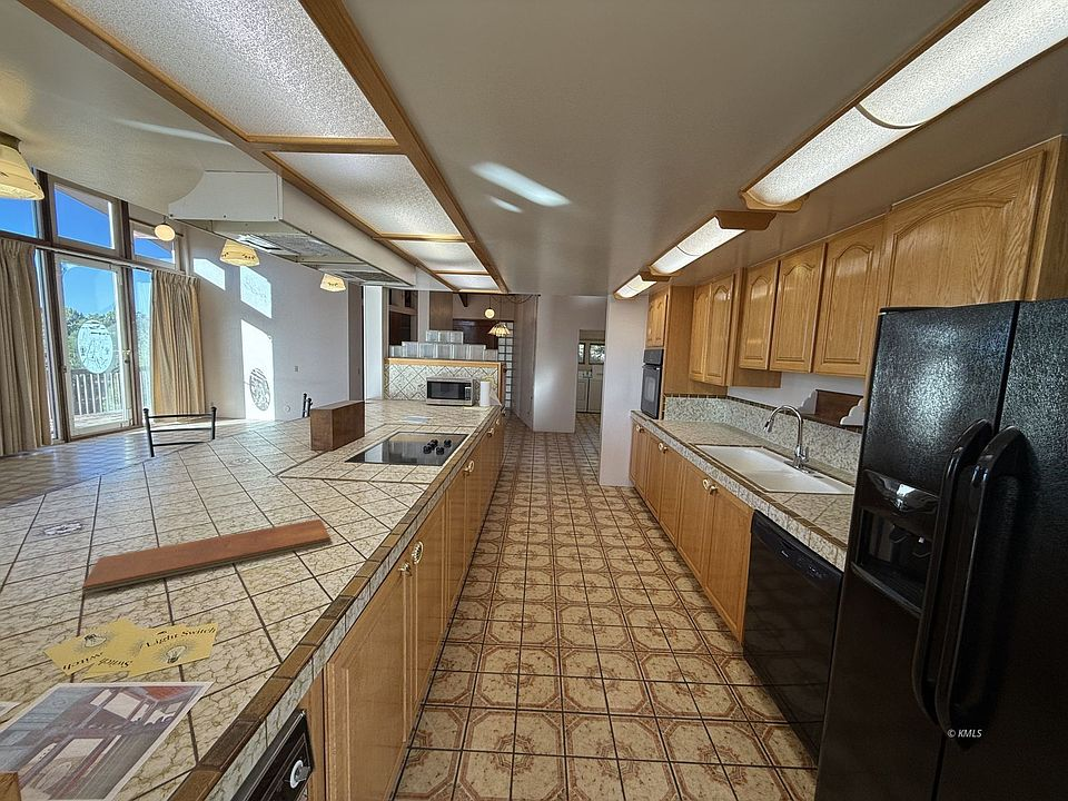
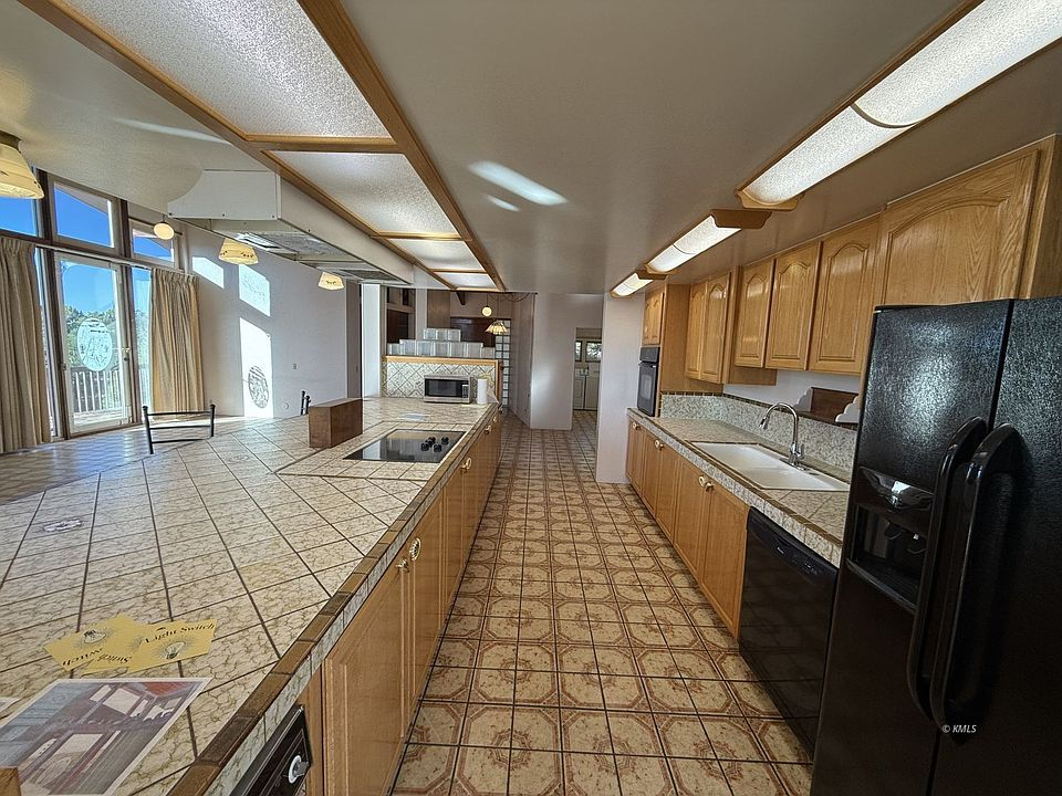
- chopping board [81,518,332,595]
